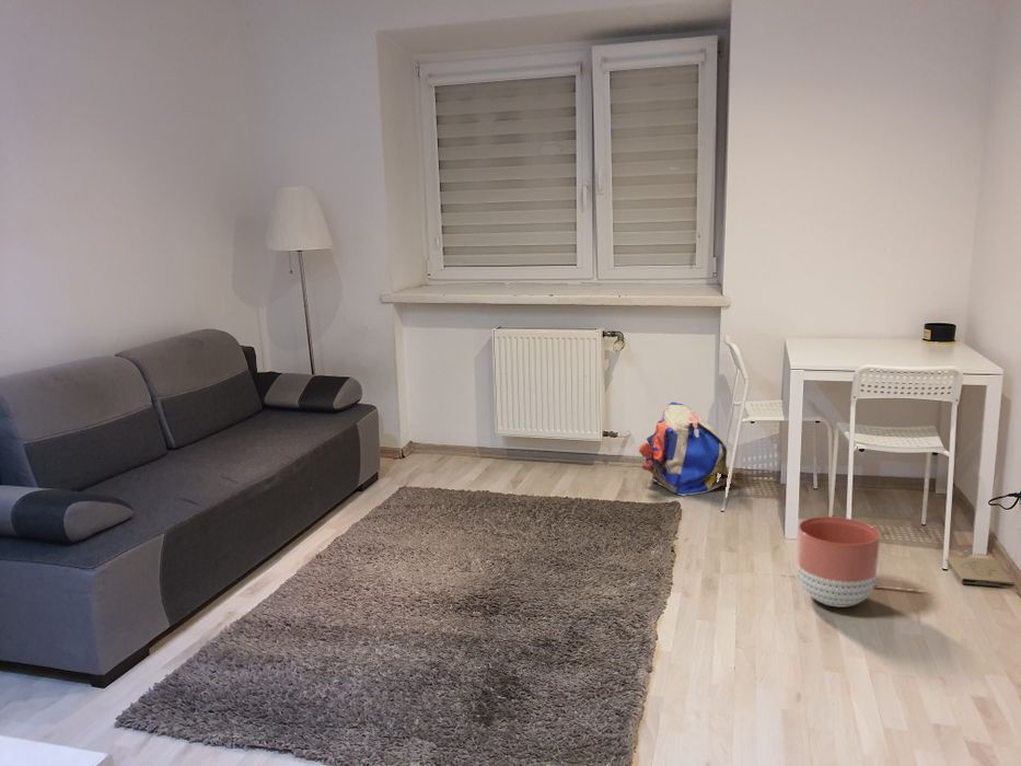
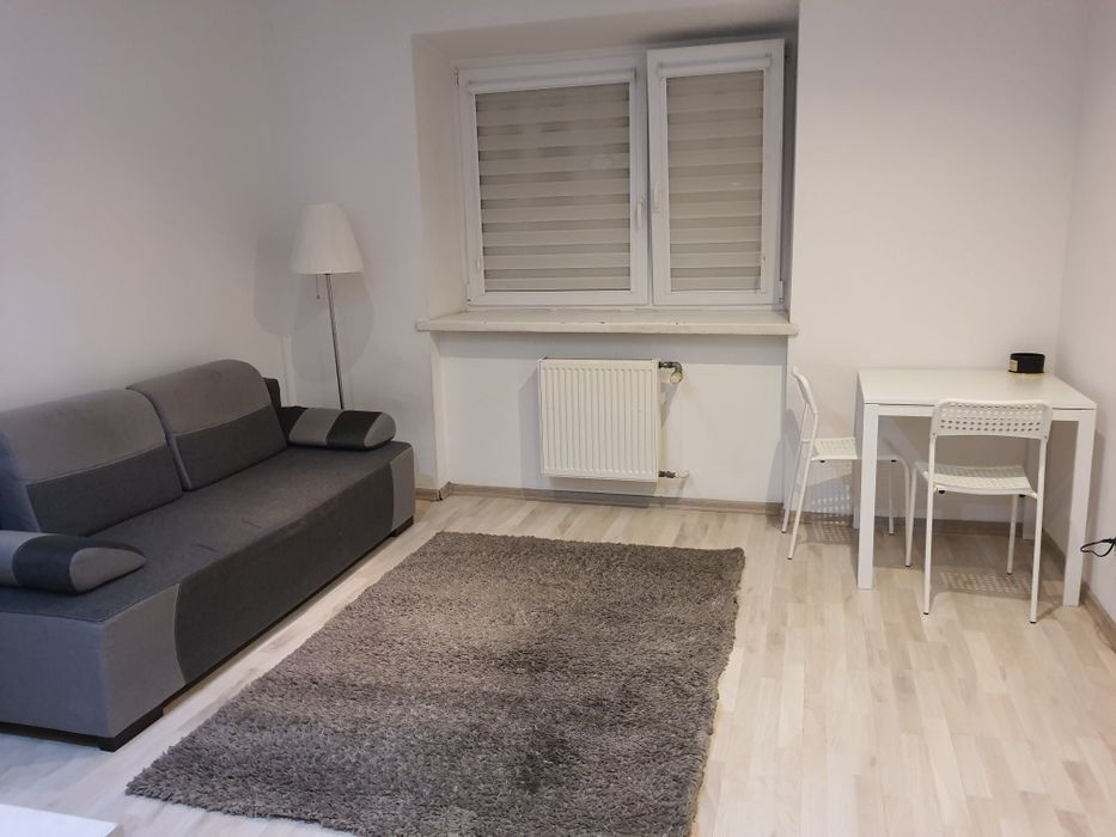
- planter [797,515,881,608]
- box [945,556,1016,589]
- backpack [638,402,730,497]
